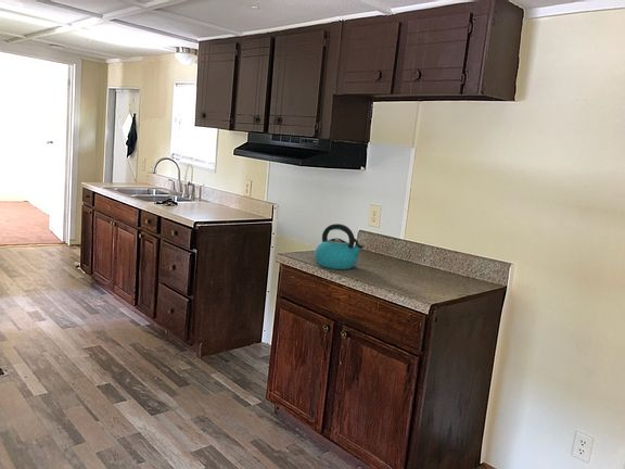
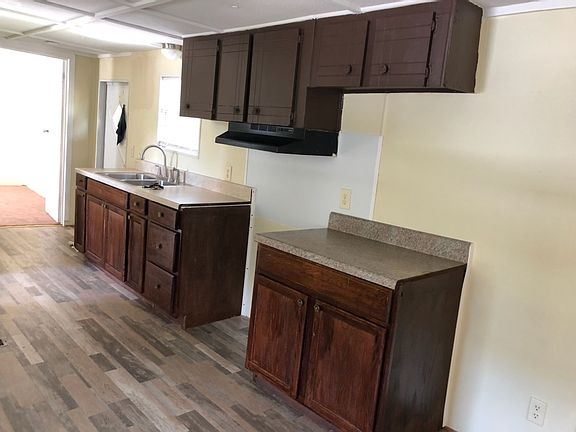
- kettle [314,223,365,270]
